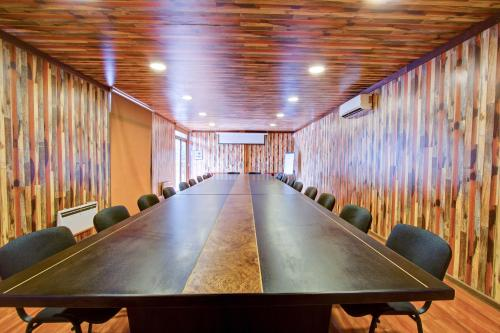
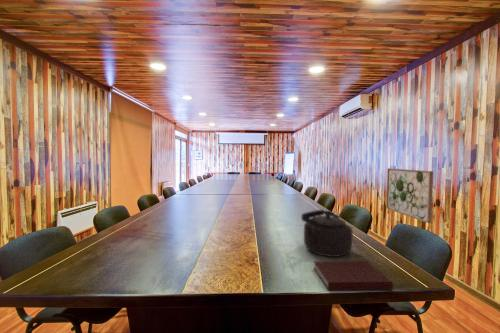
+ wall art [385,167,434,224]
+ notebook [312,260,394,291]
+ kettle [300,209,354,258]
